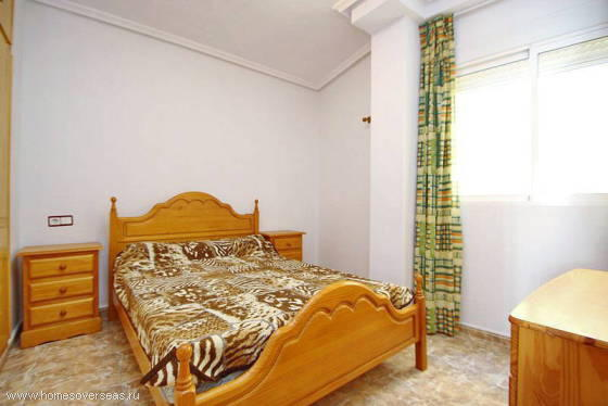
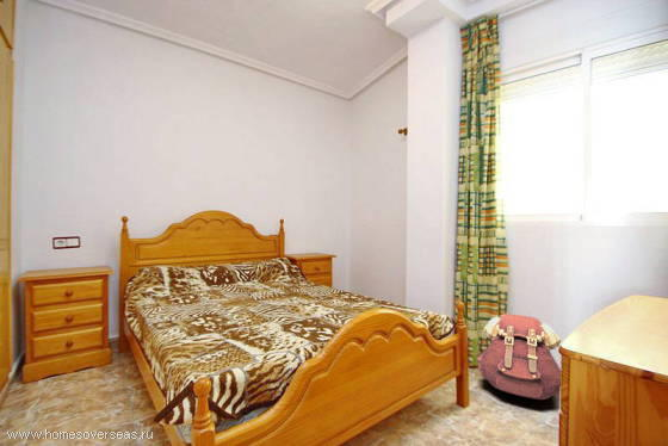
+ backpack [476,312,562,401]
